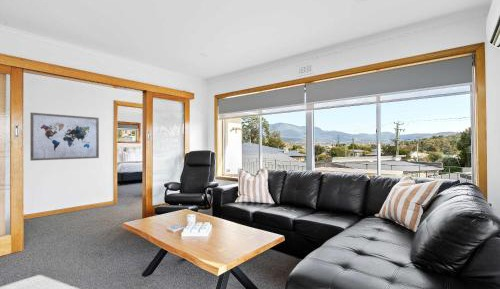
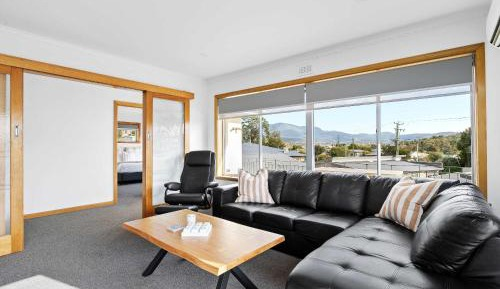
- wall art [29,112,100,162]
